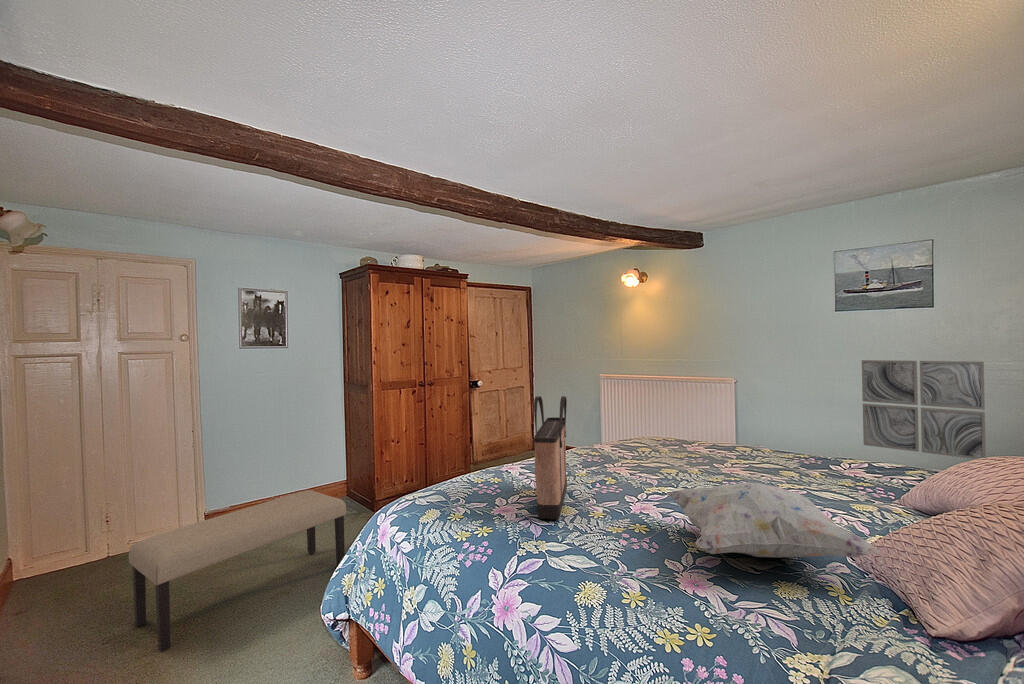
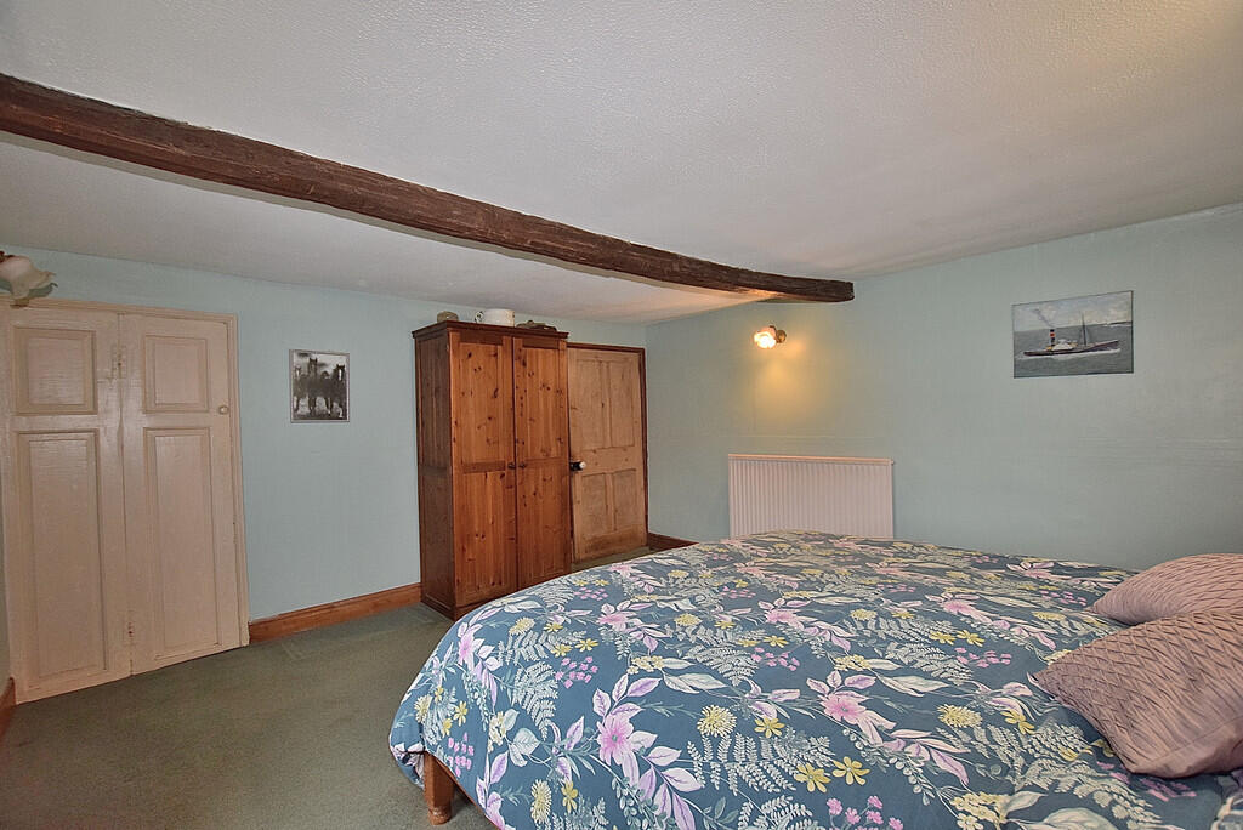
- shopping bag [533,395,568,521]
- wall art [861,359,987,460]
- bench [128,489,347,652]
- decorative pillow [667,481,881,558]
